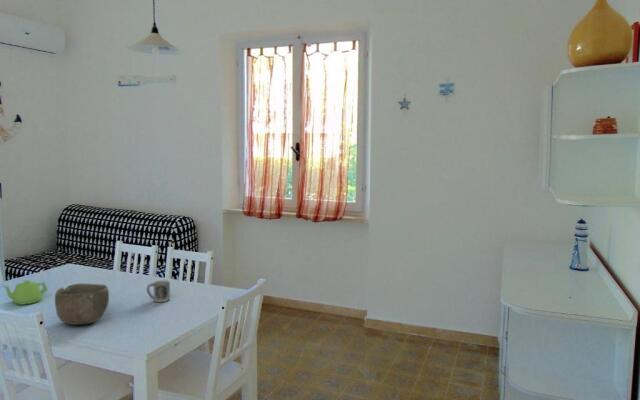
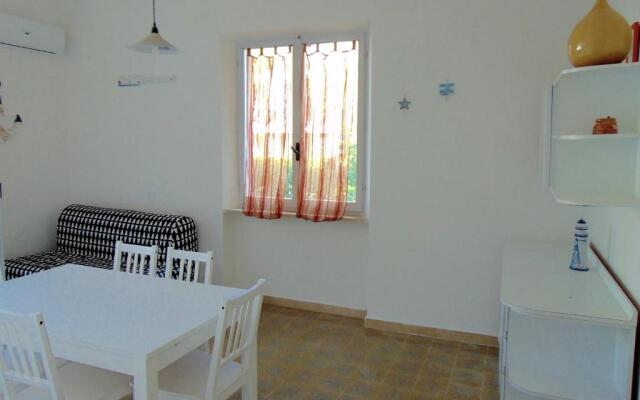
- bowl [54,283,110,326]
- cup [146,280,171,303]
- teapot [2,279,49,306]
